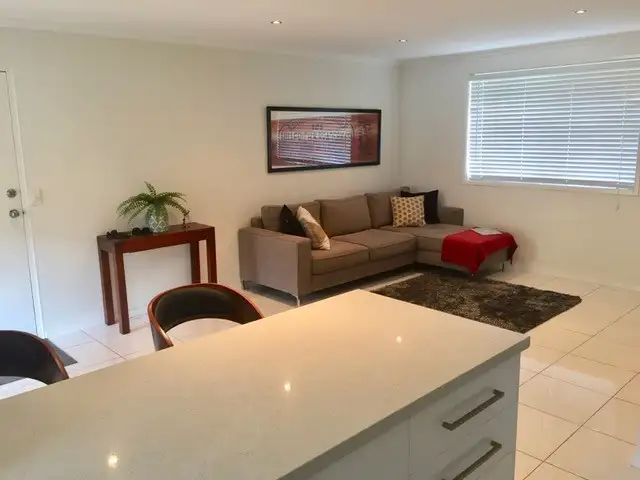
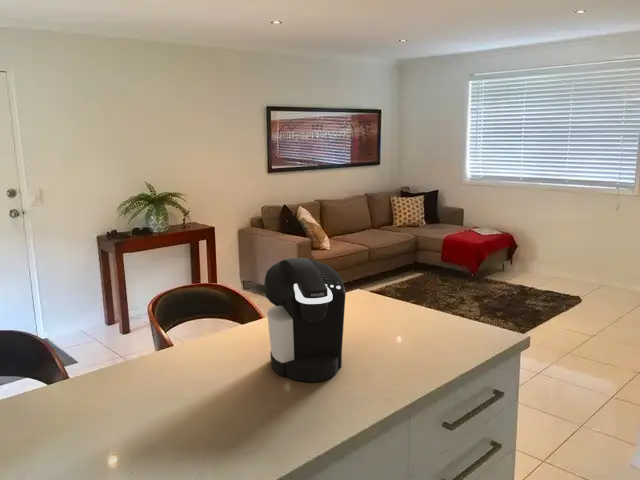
+ coffee maker [263,257,347,383]
